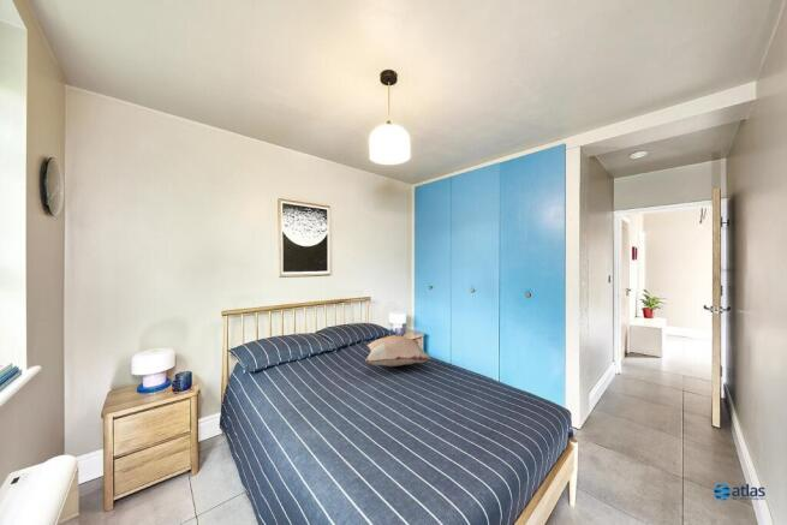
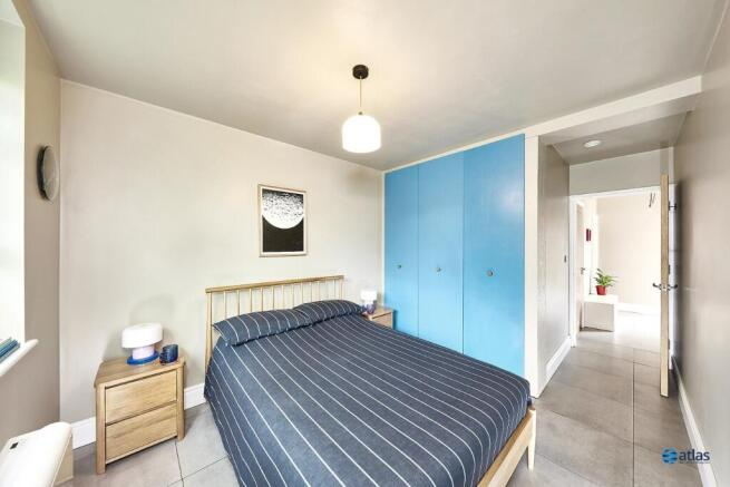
- decorative pillow [362,334,433,368]
